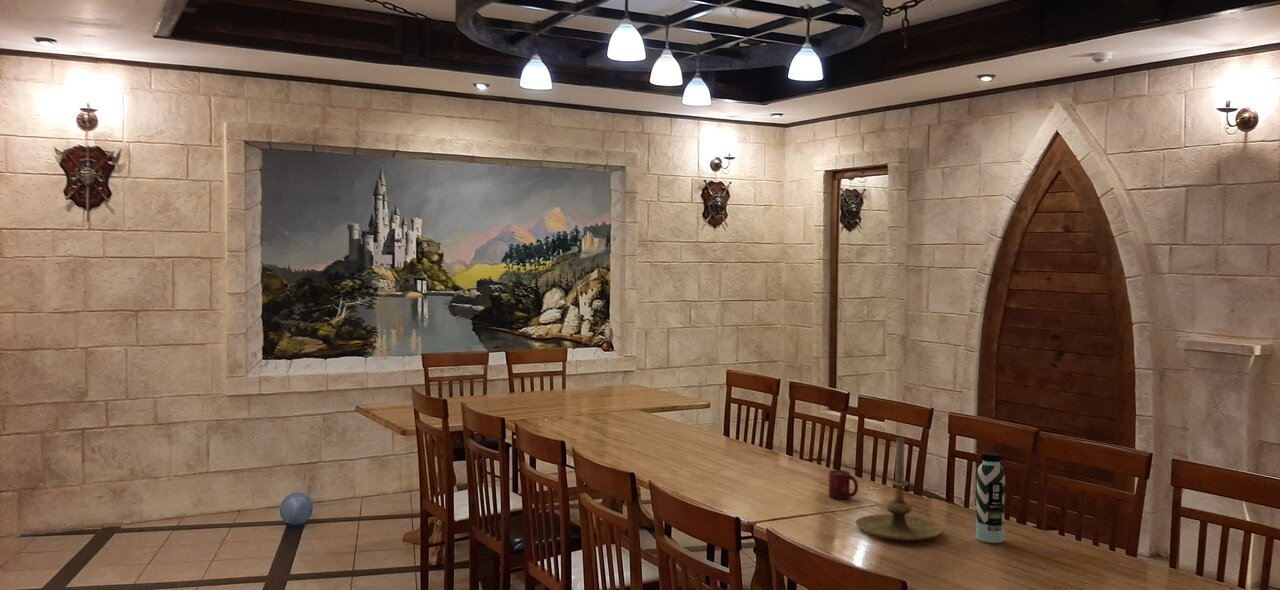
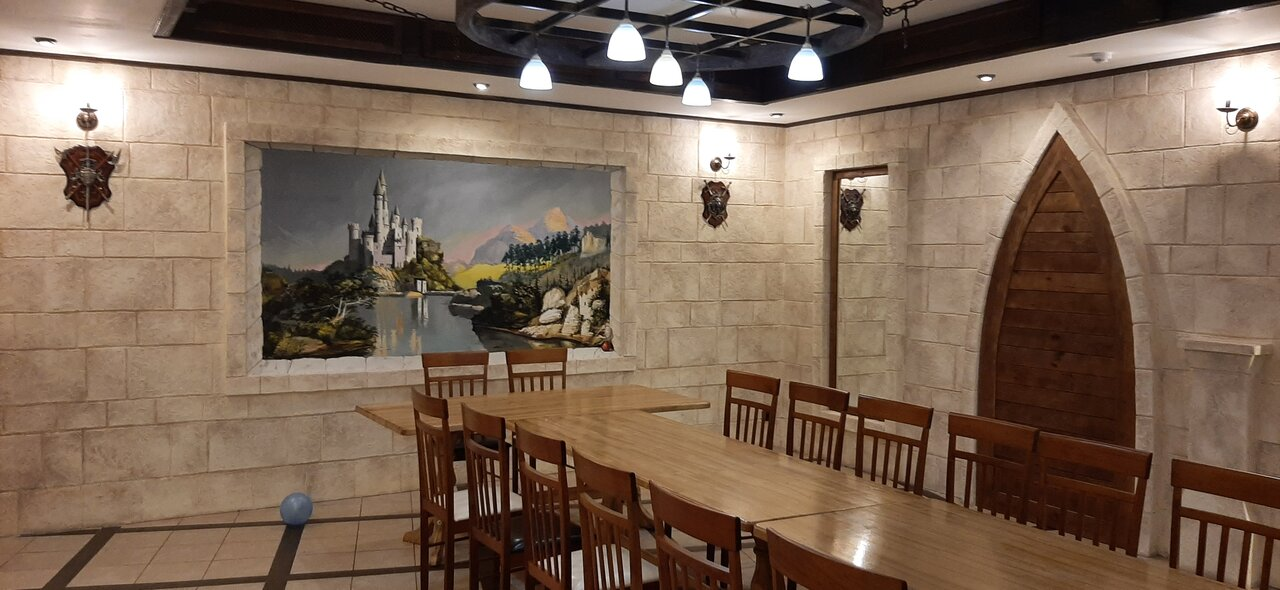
- candle holder [855,436,944,541]
- water bottle [975,451,1006,544]
- cup [828,469,859,500]
